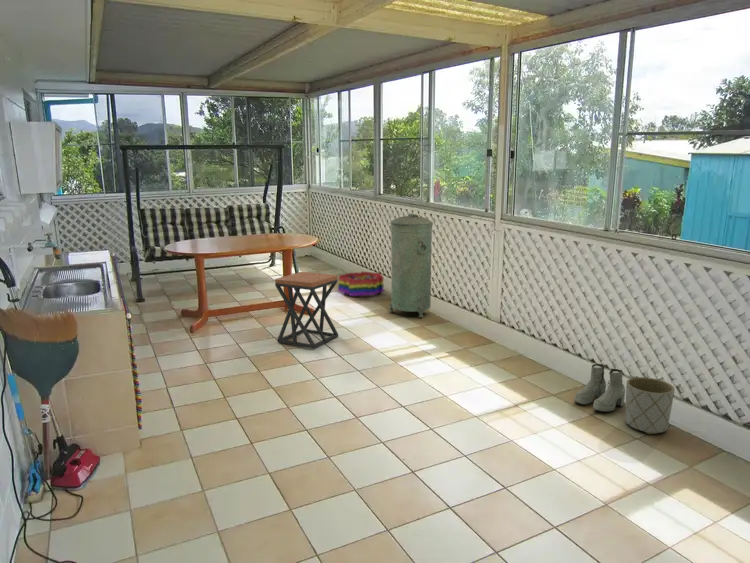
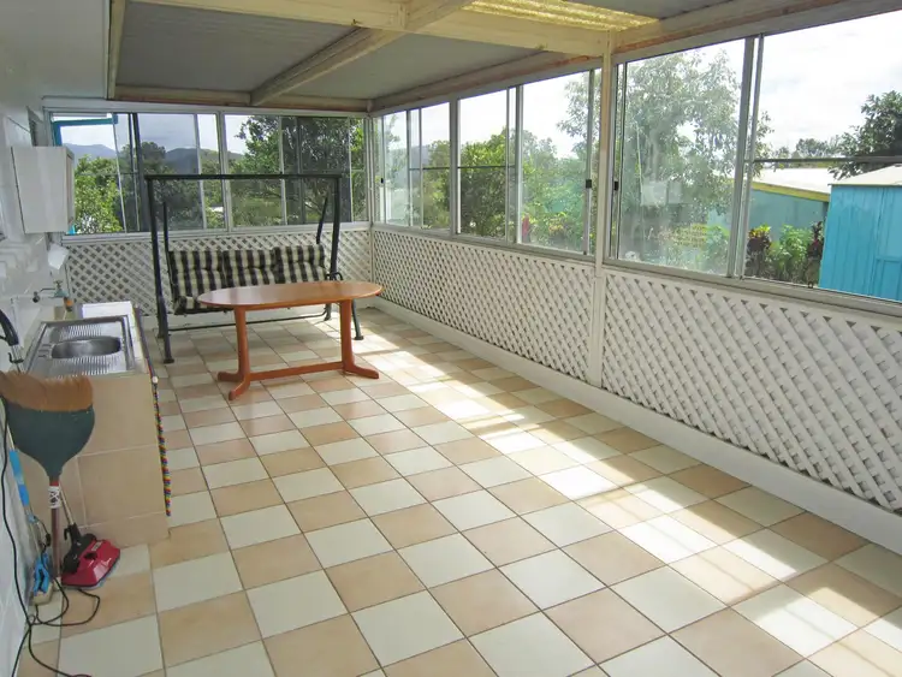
- trash can [388,212,434,318]
- boots [573,363,626,413]
- planter [625,376,676,435]
- storage bin [337,270,384,297]
- stool [274,271,339,350]
